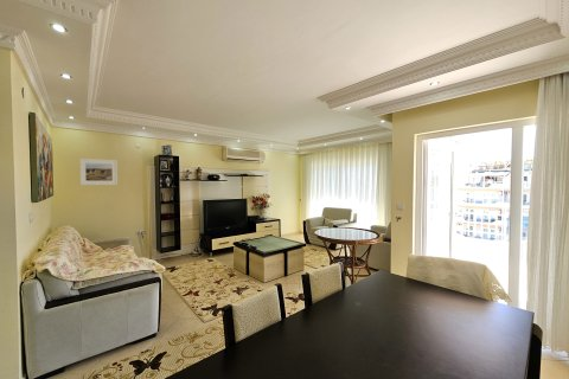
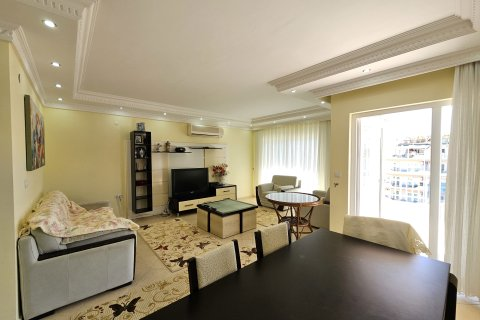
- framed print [78,158,119,186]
